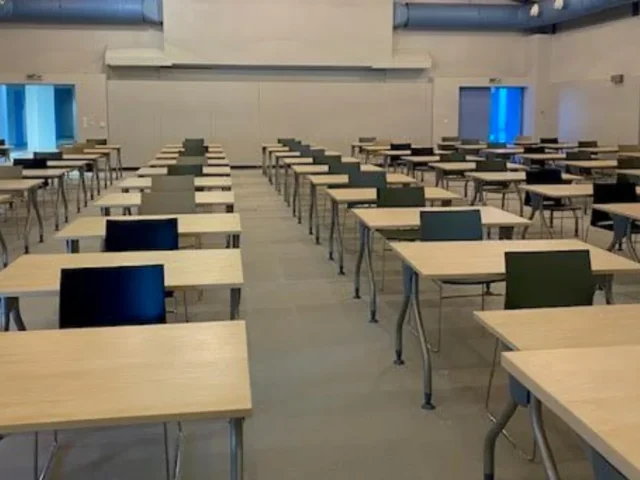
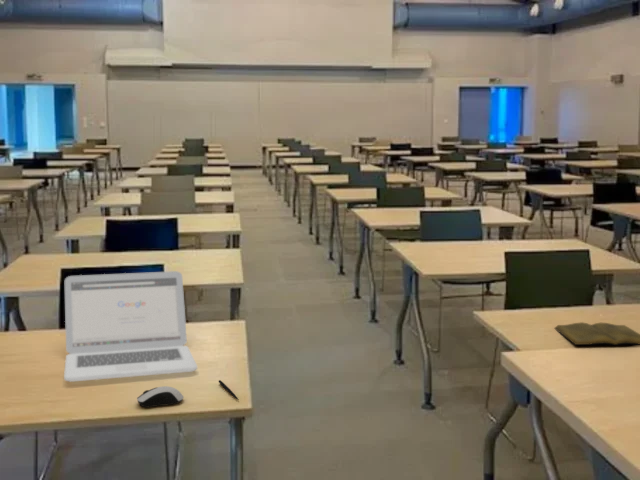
+ book [553,321,640,346]
+ computer mouse [136,385,185,409]
+ pen [218,379,240,401]
+ laptop [63,270,198,383]
